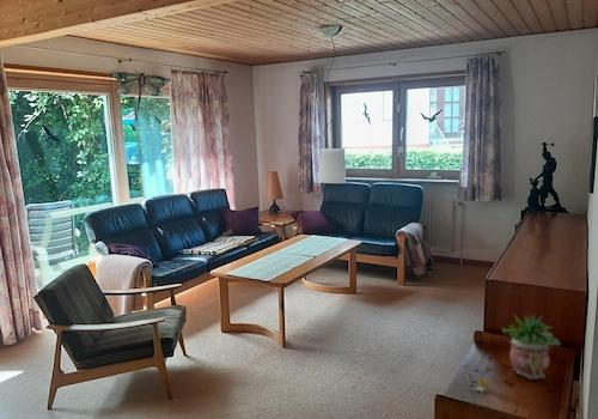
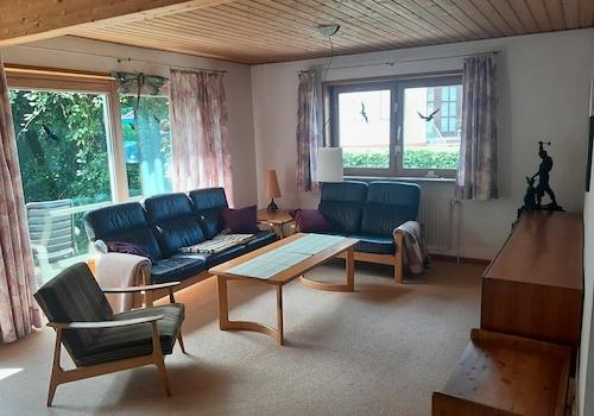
- mug [465,371,492,393]
- potted plant [501,314,562,381]
